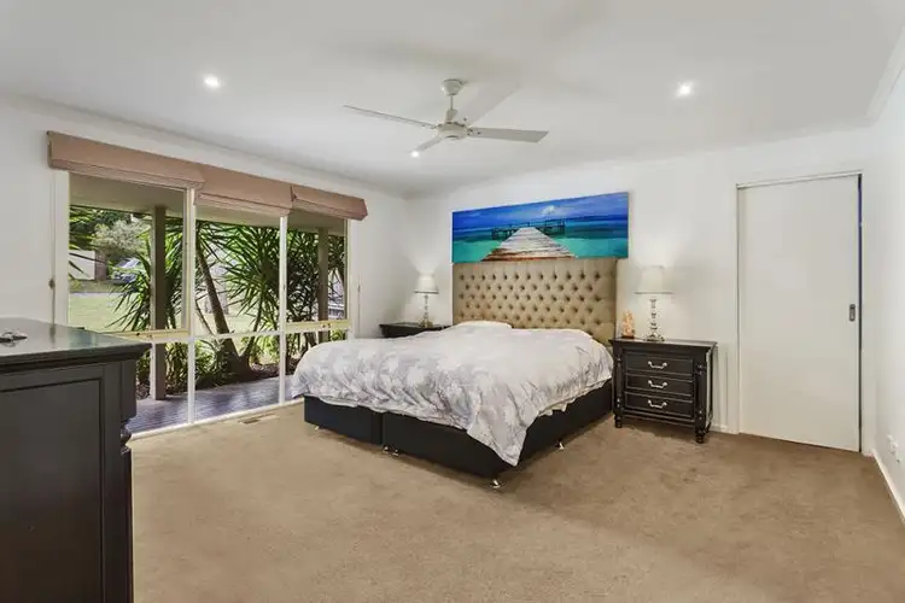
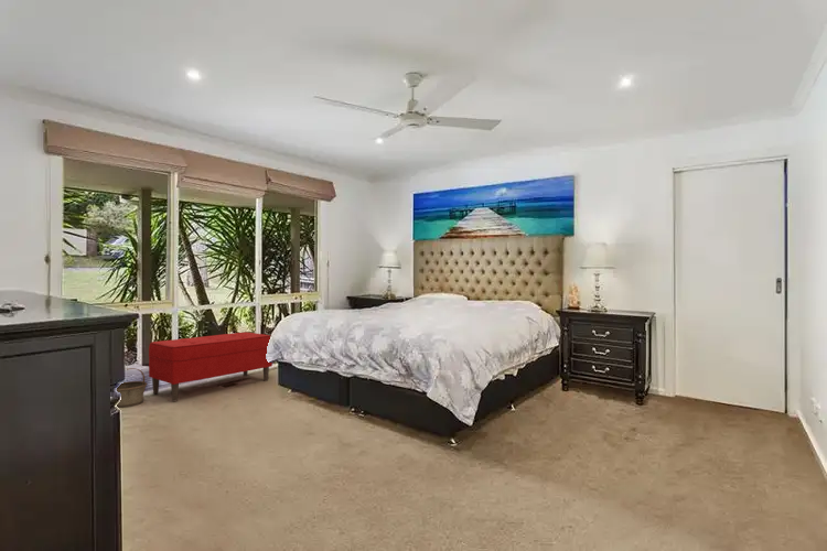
+ bench [148,331,273,402]
+ basket [116,367,148,409]
